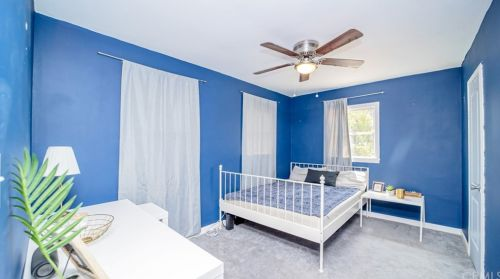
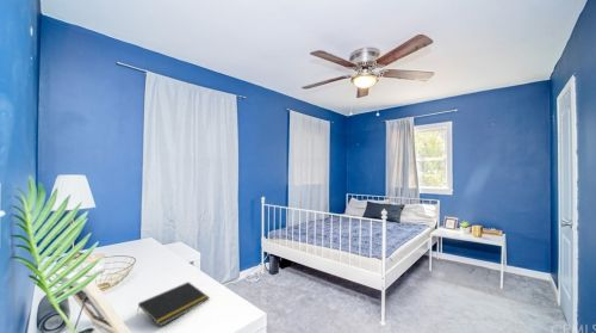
+ notepad [136,280,211,328]
